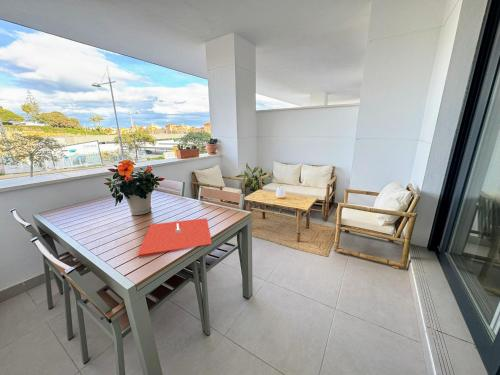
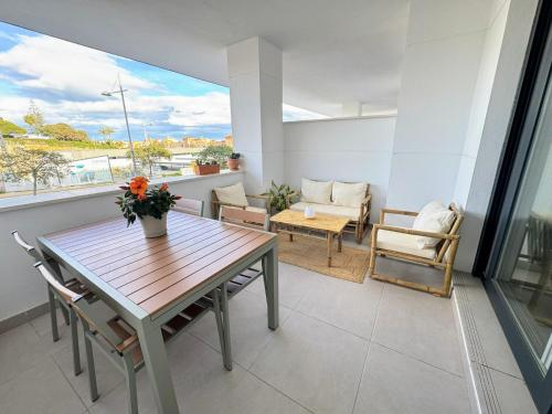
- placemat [137,217,213,256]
